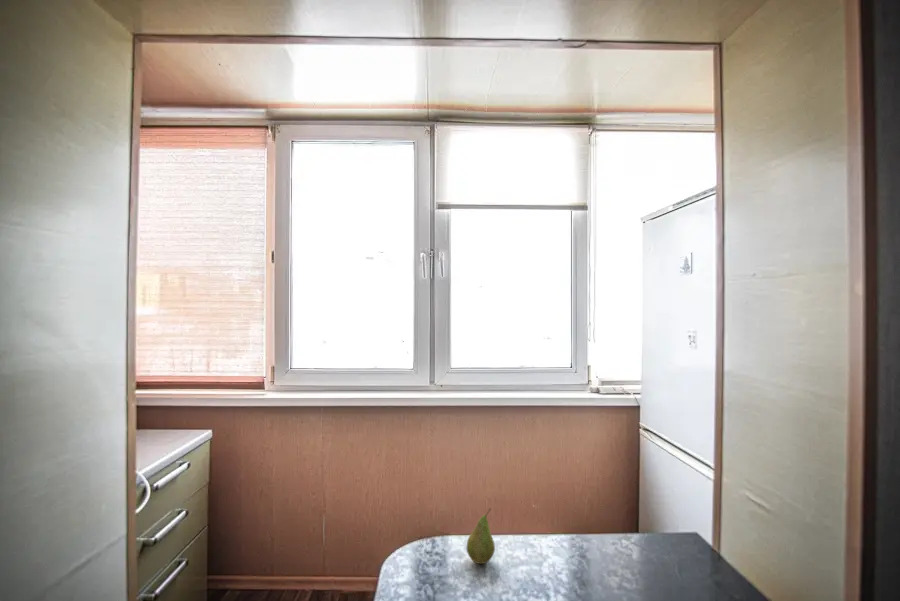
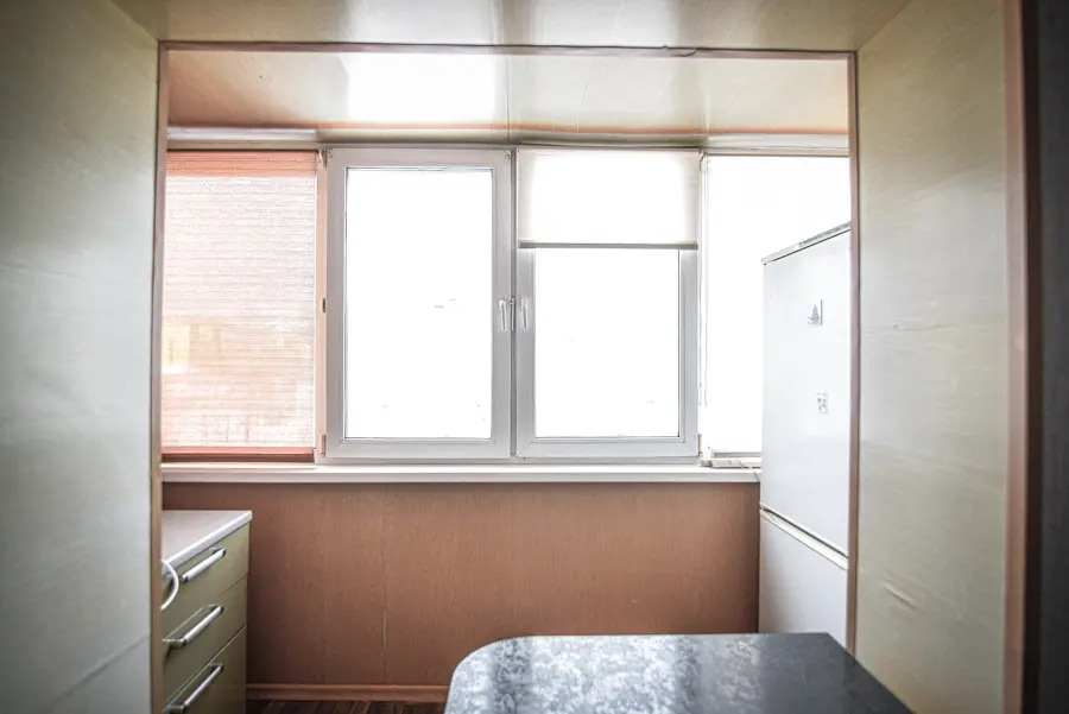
- fruit [466,508,496,565]
